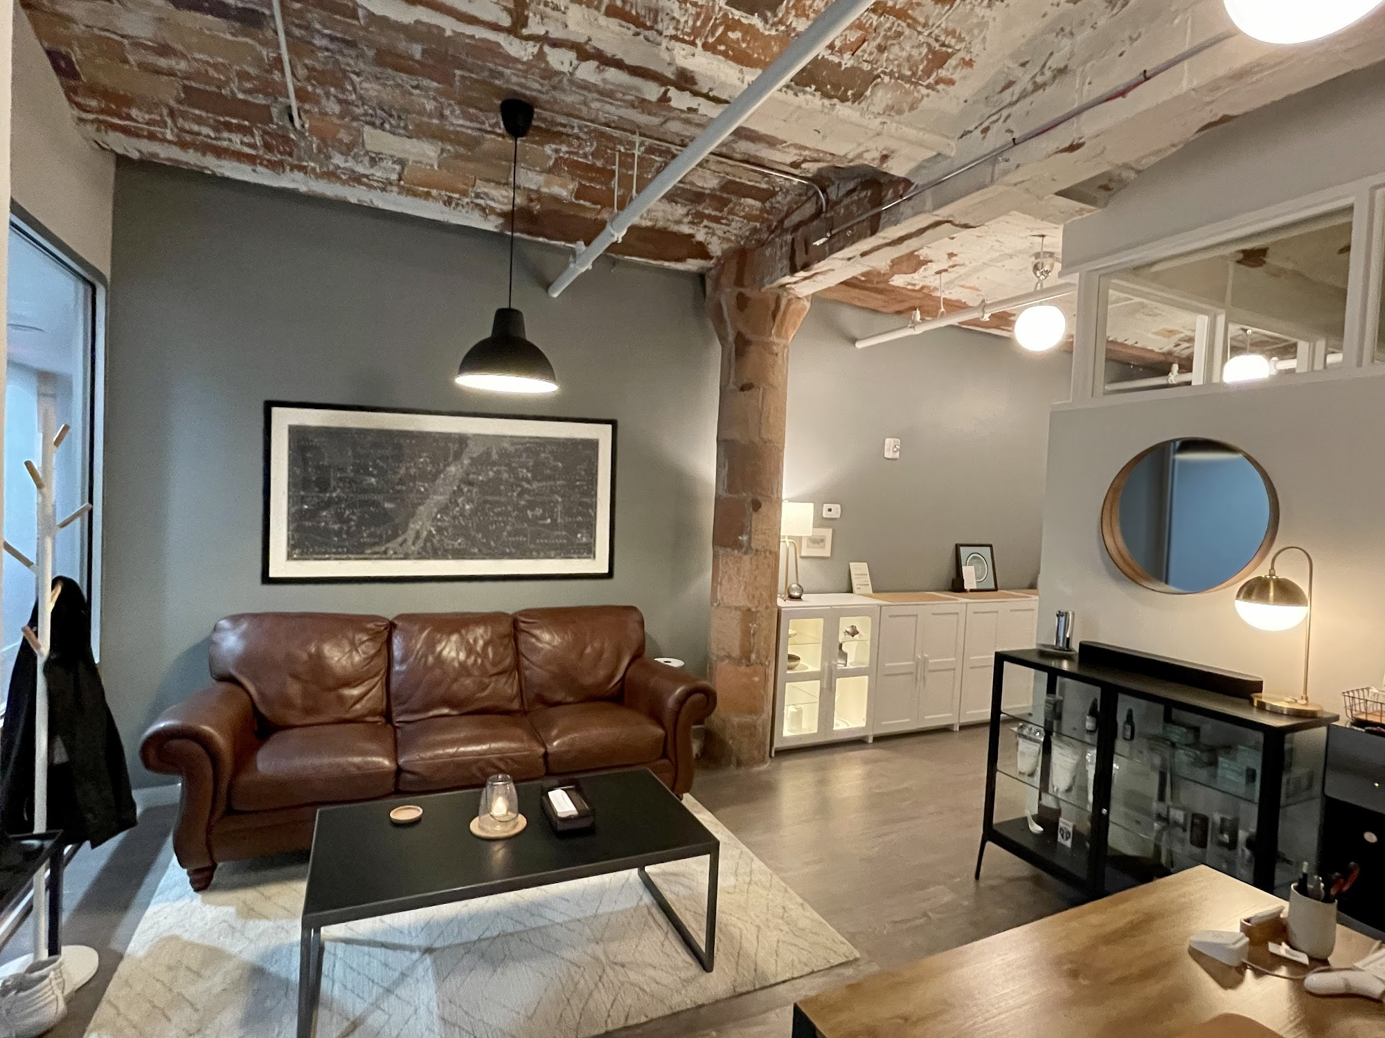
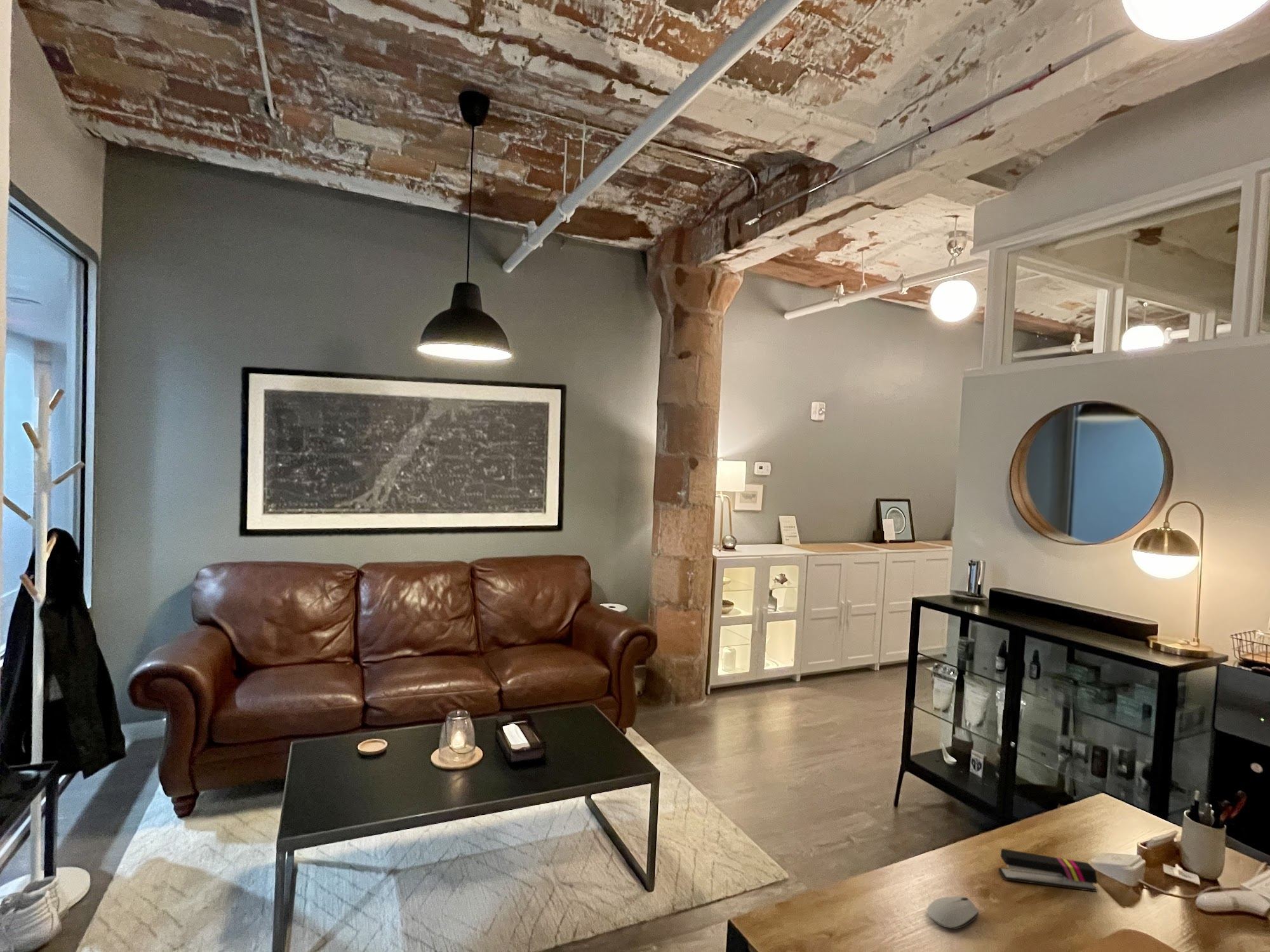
+ stapler [998,848,1098,892]
+ computer mouse [926,896,979,930]
